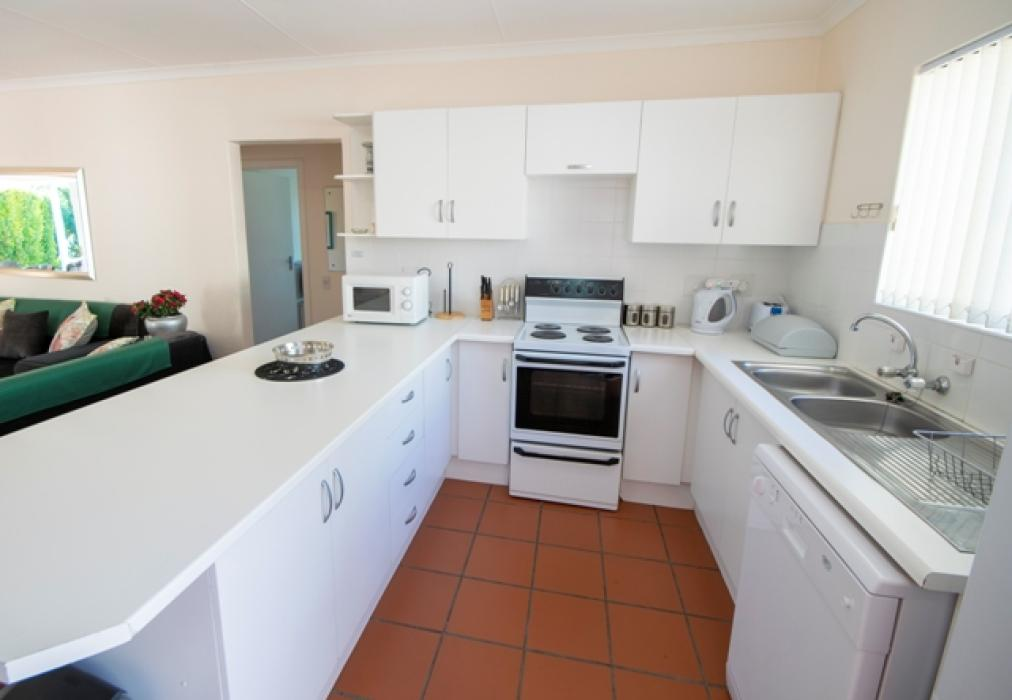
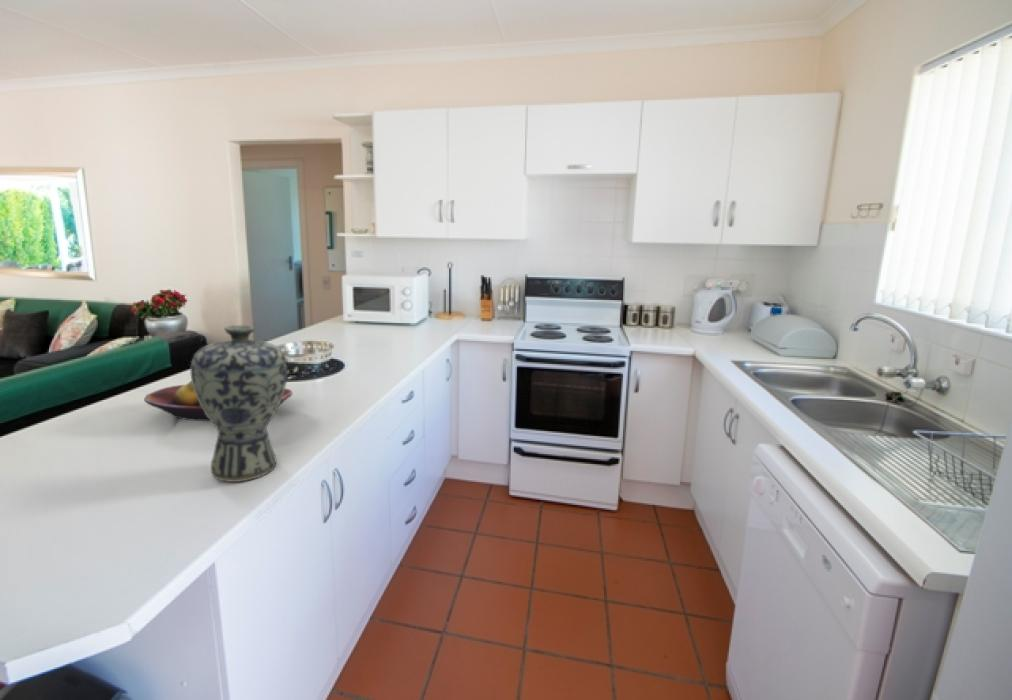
+ vase [190,325,288,483]
+ fruit bowl [143,380,293,422]
